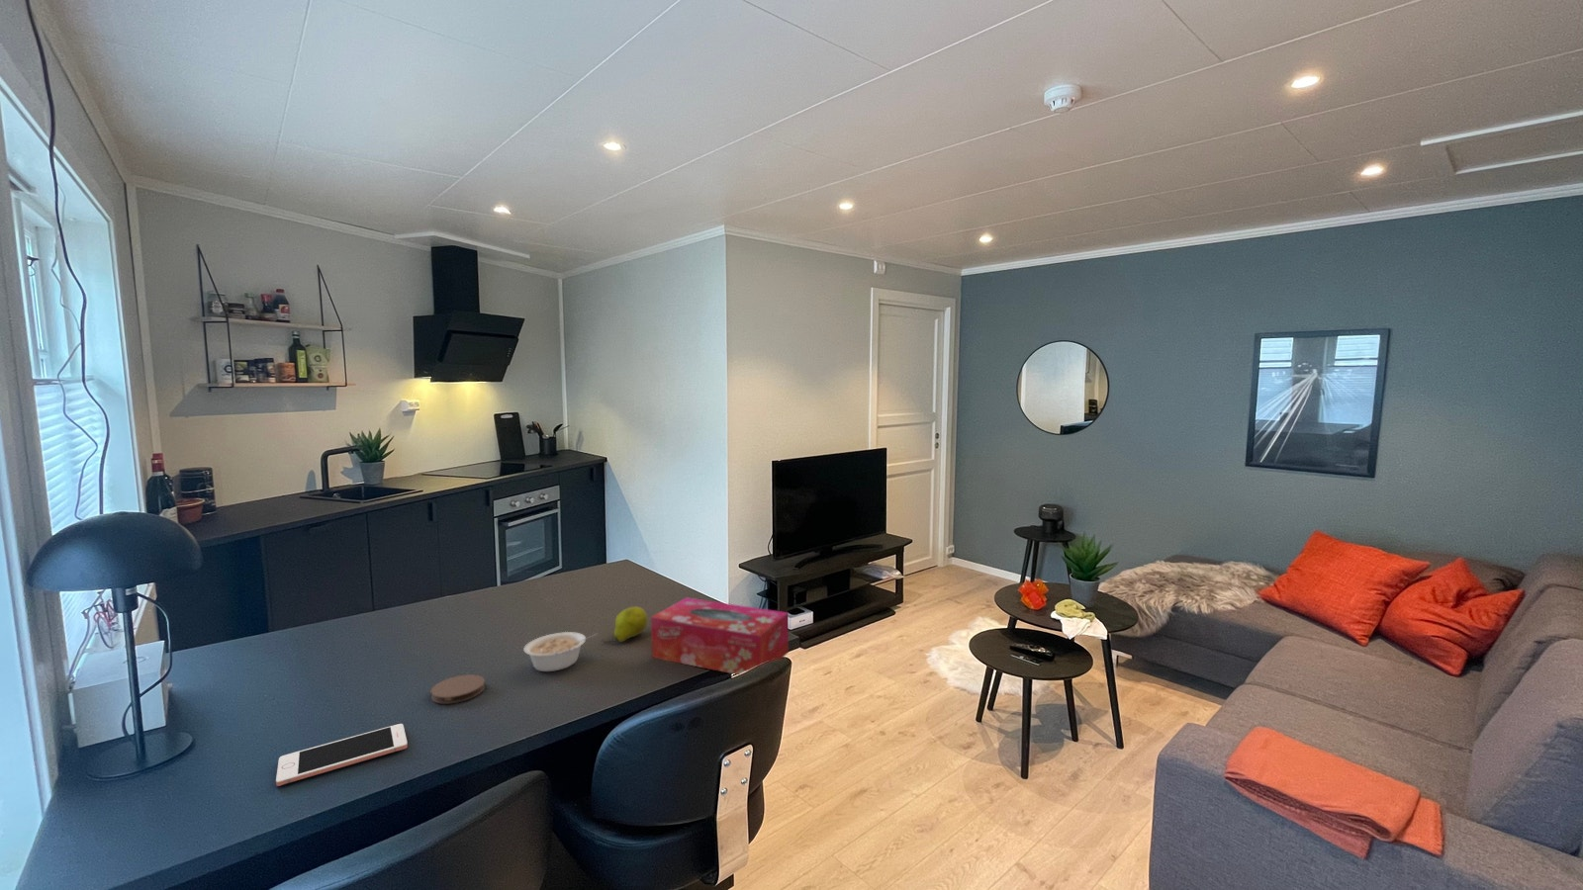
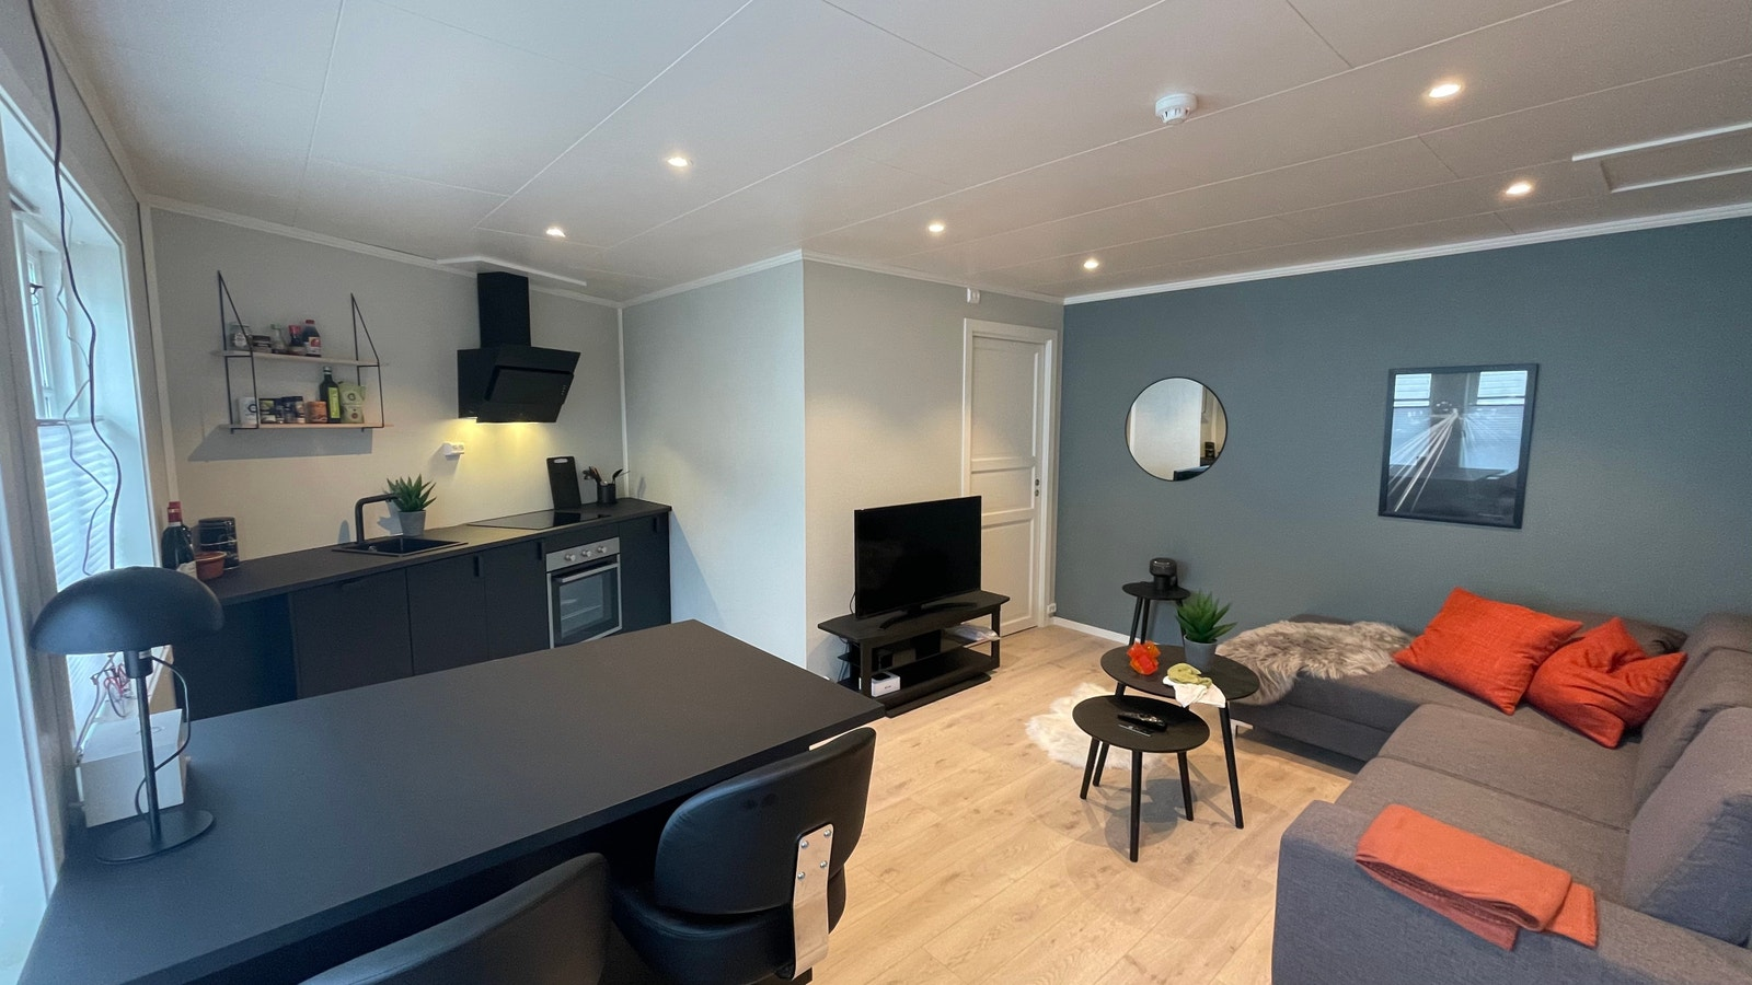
- legume [522,631,599,673]
- cell phone [275,723,409,787]
- tissue box [650,597,789,676]
- fruit [601,606,649,643]
- coaster [431,674,486,705]
